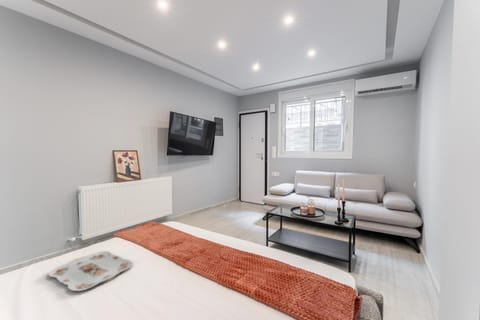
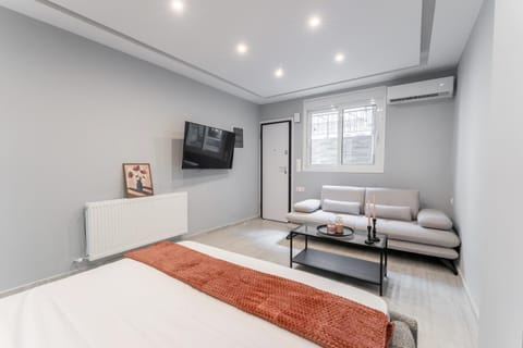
- serving tray [47,250,133,292]
